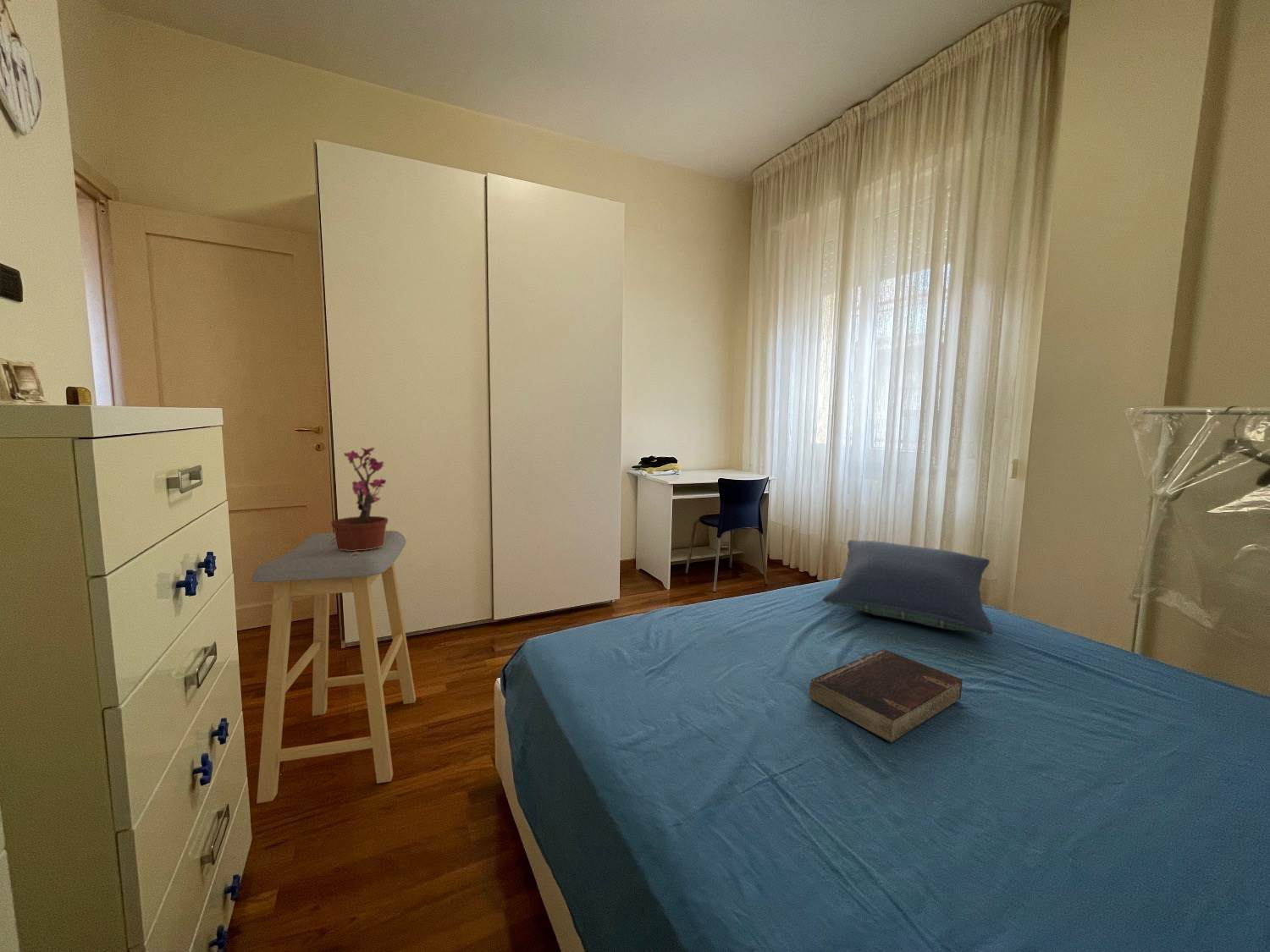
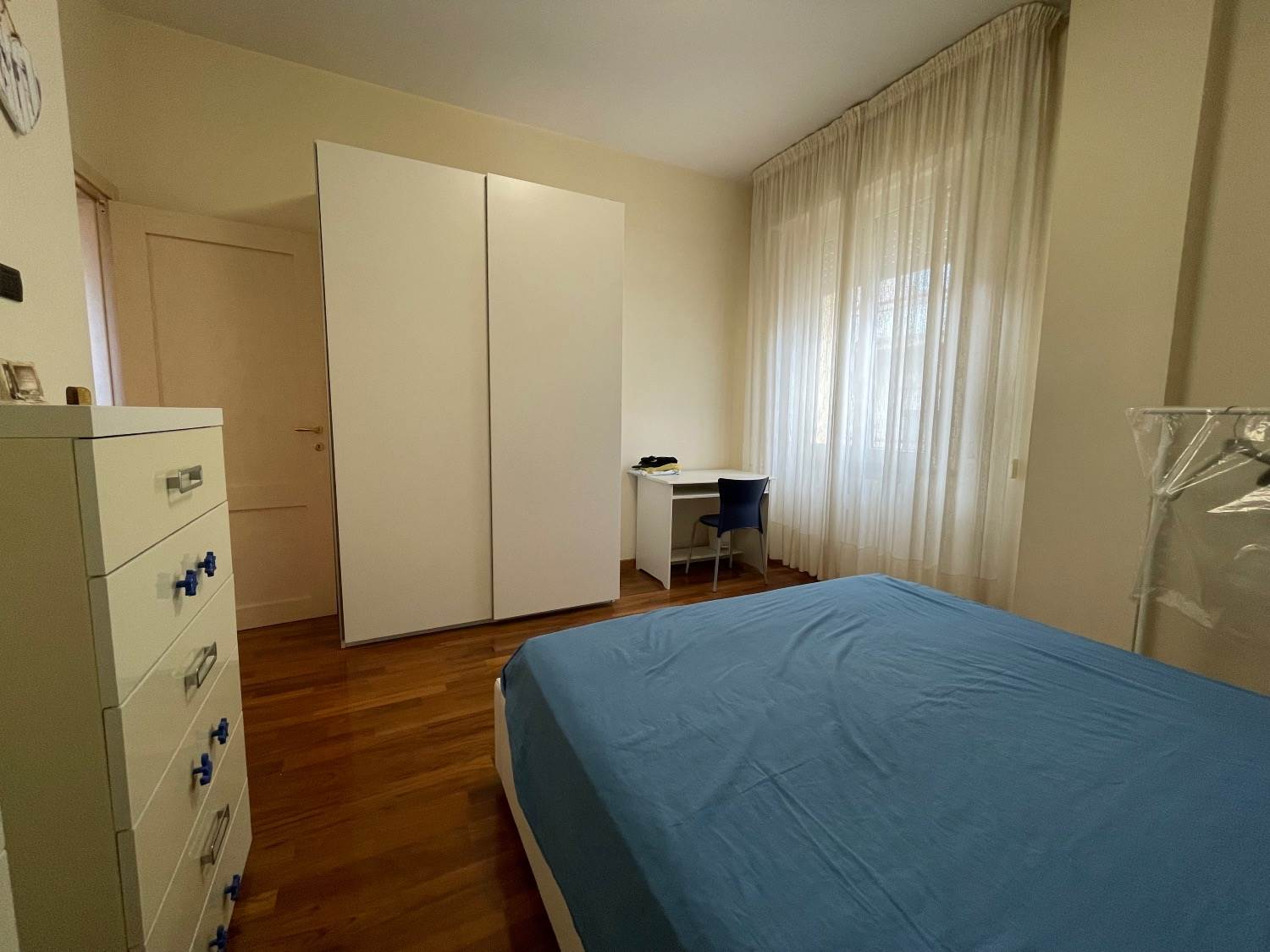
- pillow [821,539,994,636]
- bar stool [251,530,417,804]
- hardback book [809,648,964,743]
- potted plant [330,447,389,555]
